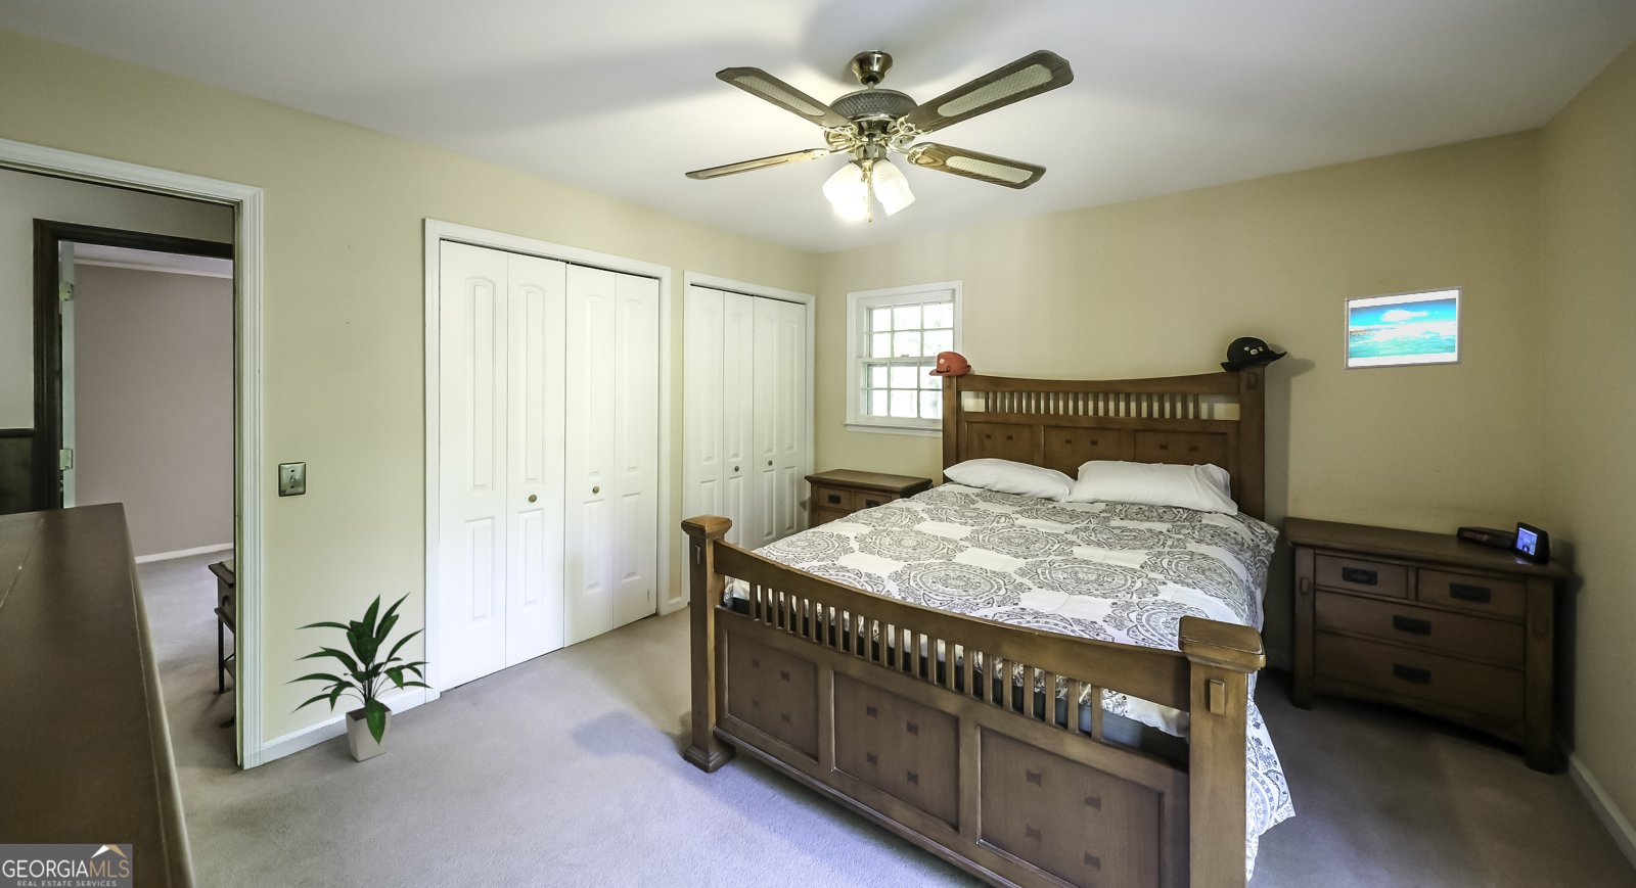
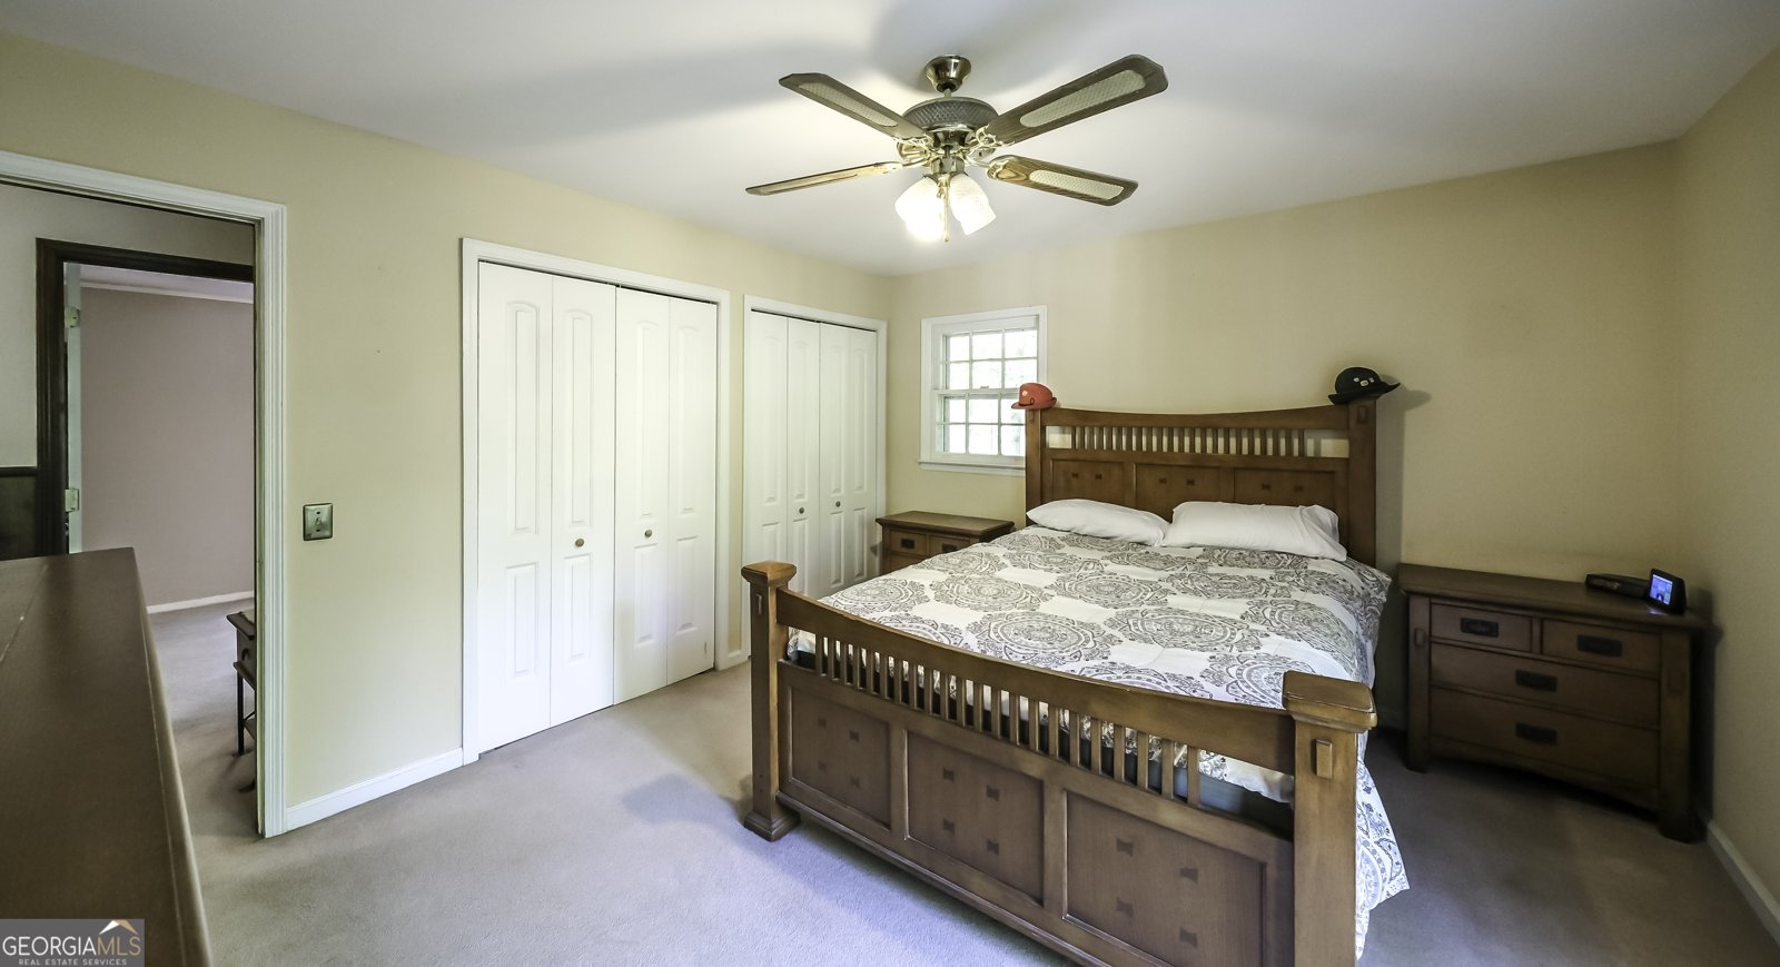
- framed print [1344,285,1463,371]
- indoor plant [282,592,433,762]
